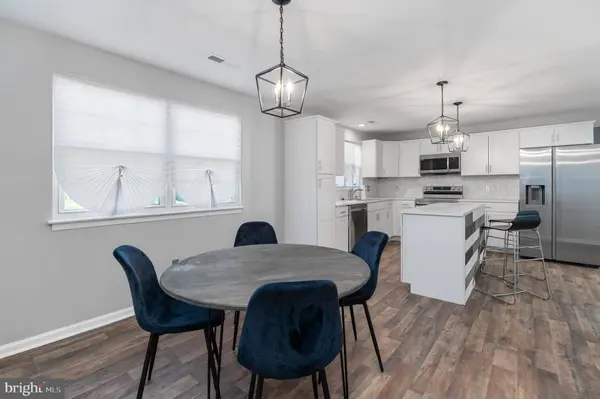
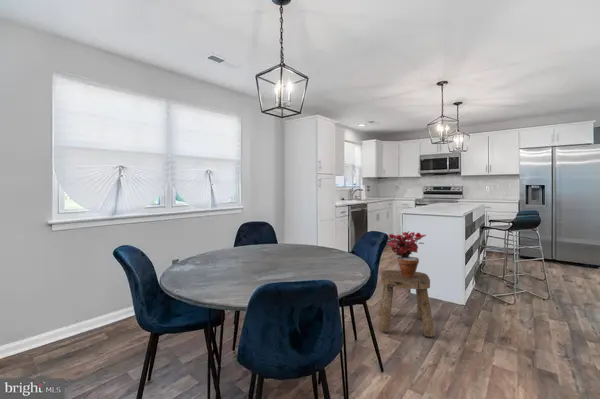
+ potted plant [386,230,427,278]
+ stool [378,269,436,338]
